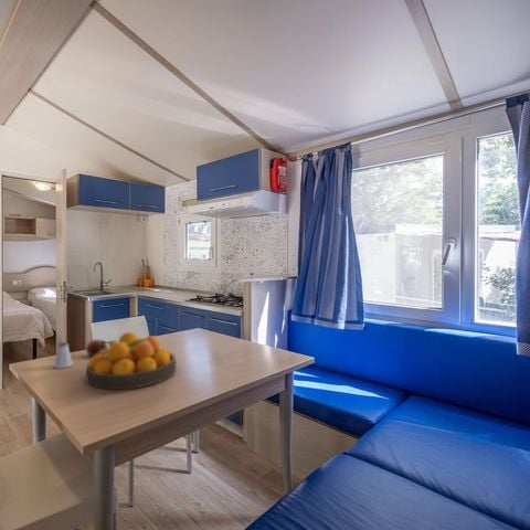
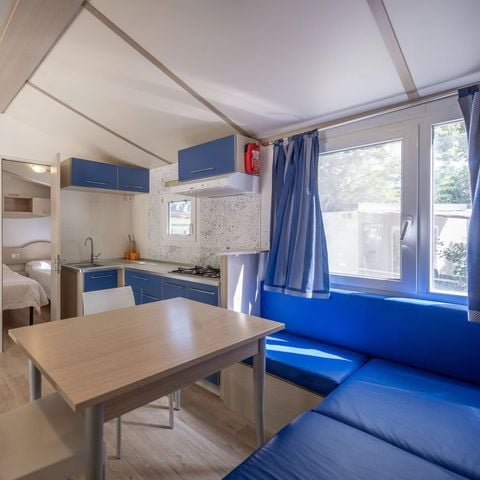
- saltshaker [53,341,74,370]
- fruit bowl [85,331,177,391]
- apple [85,338,108,358]
